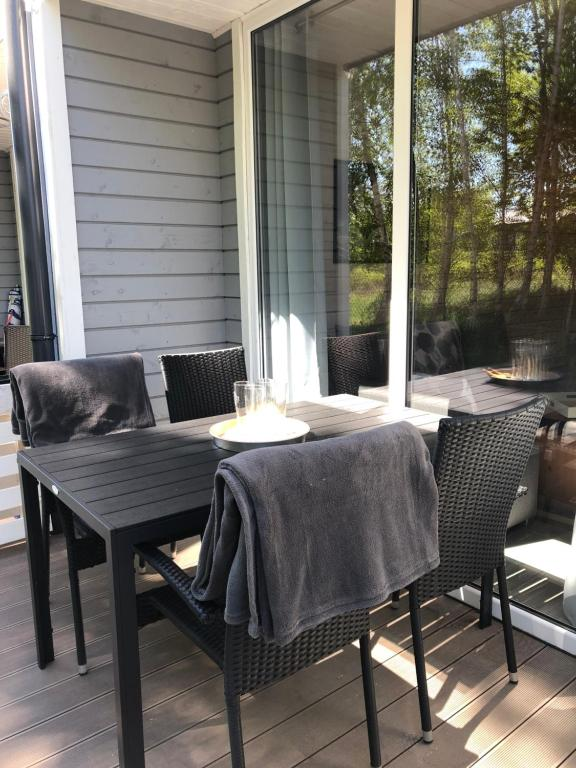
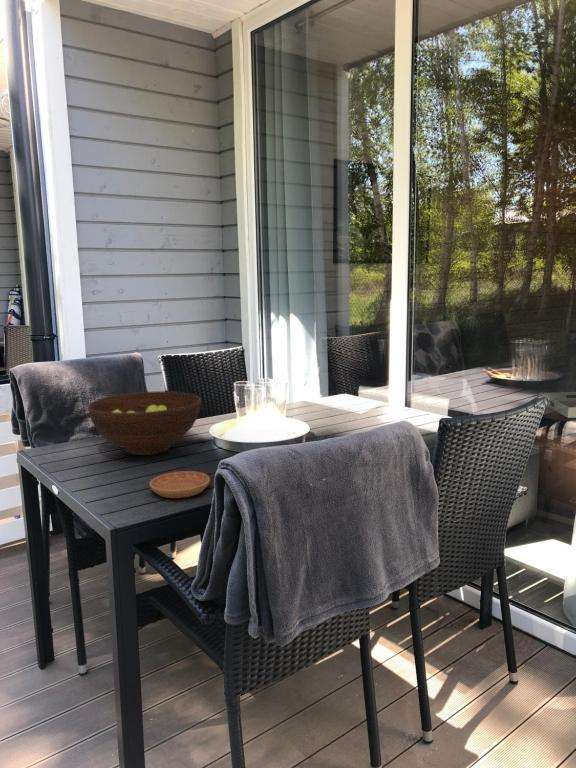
+ fruit bowl [87,390,202,456]
+ saucer [148,470,211,499]
